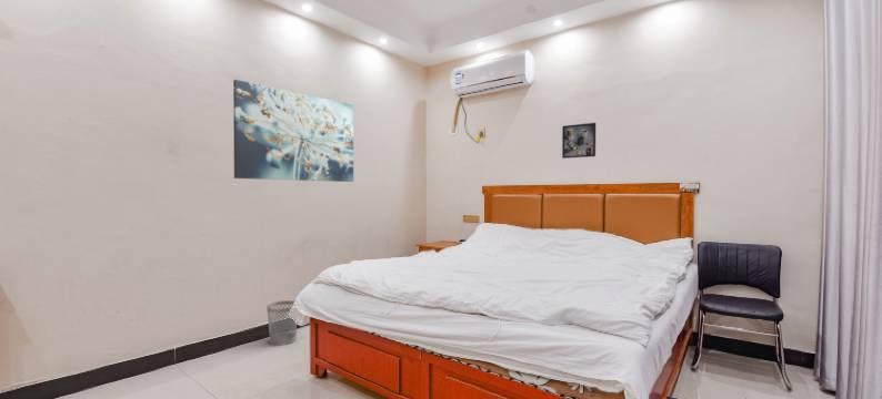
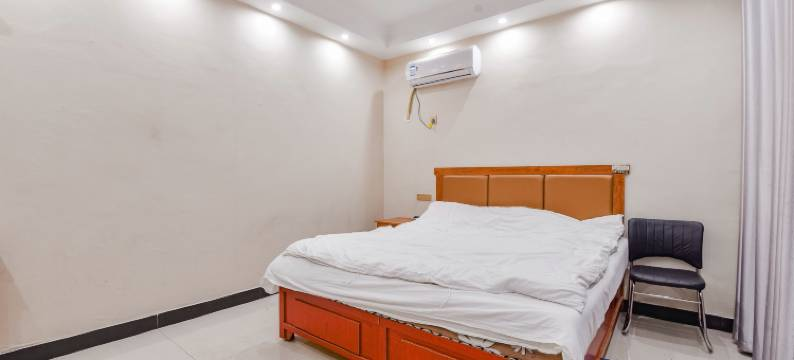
- wall art [232,79,354,183]
- wastebasket [265,299,298,346]
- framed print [561,122,597,160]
